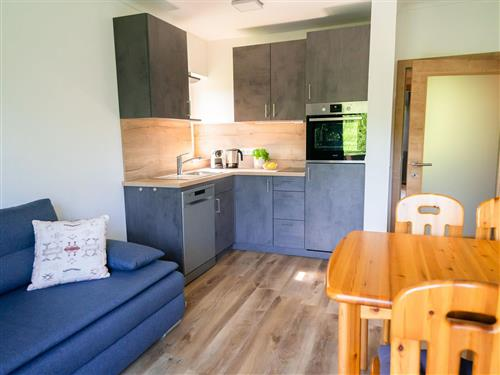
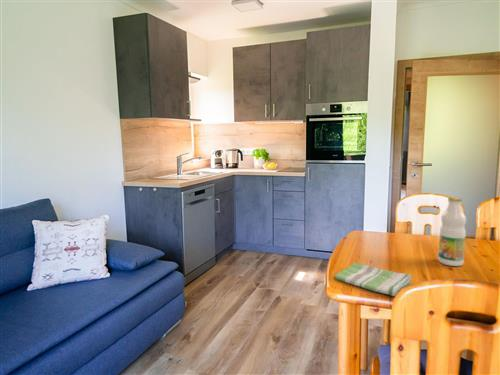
+ dish towel [333,262,413,297]
+ bottle [437,196,467,267]
